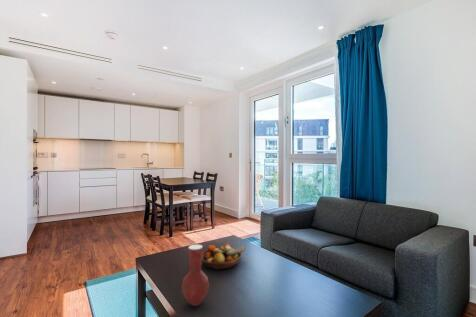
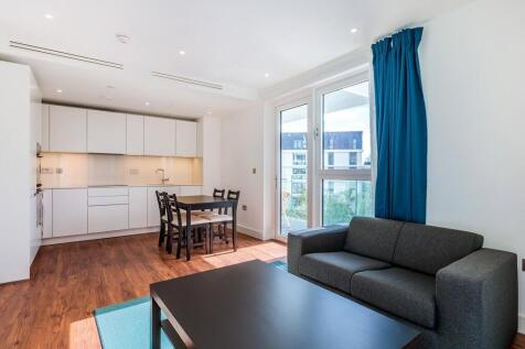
- vase [181,243,210,307]
- fruit bowl [201,243,247,270]
